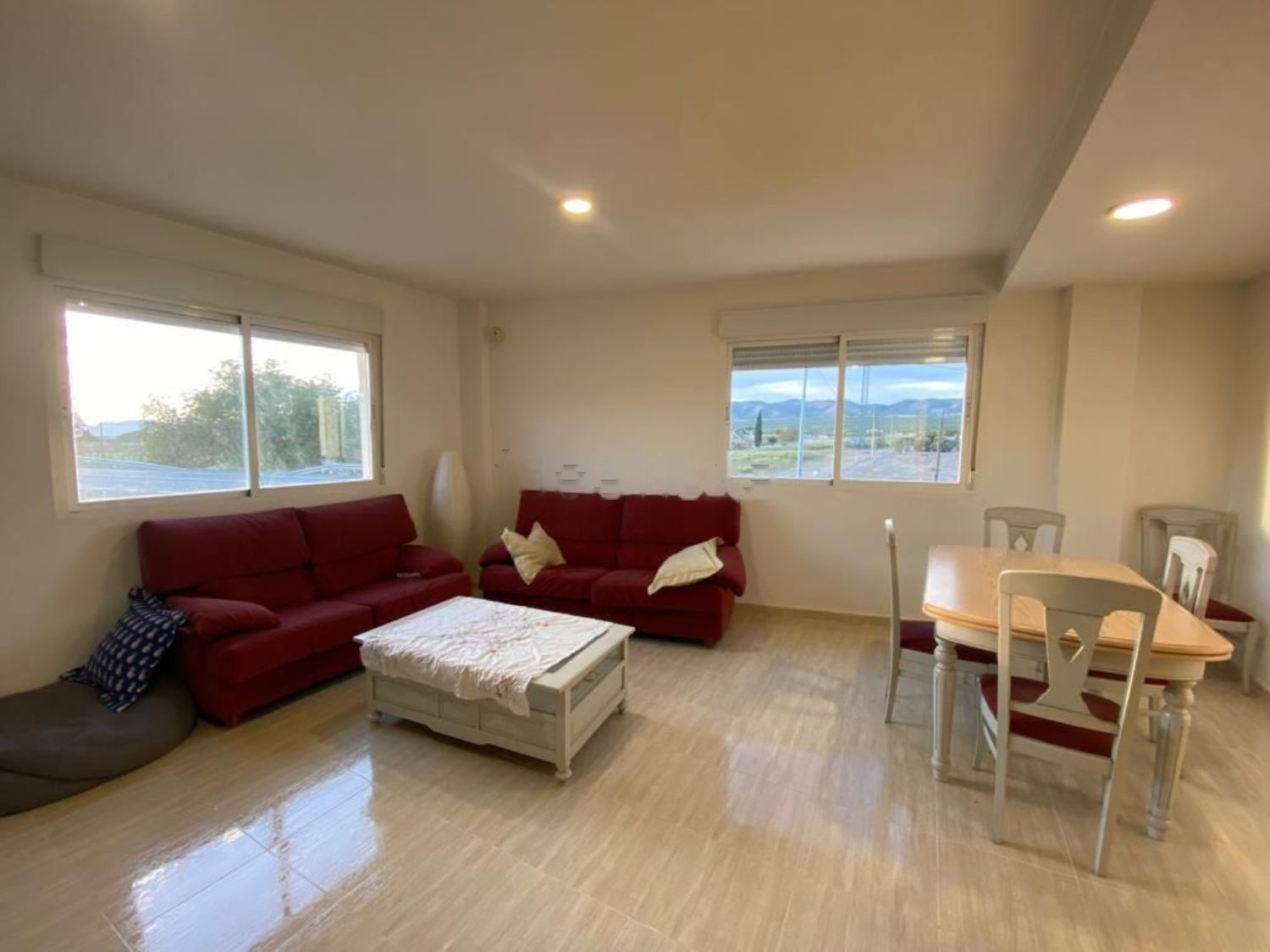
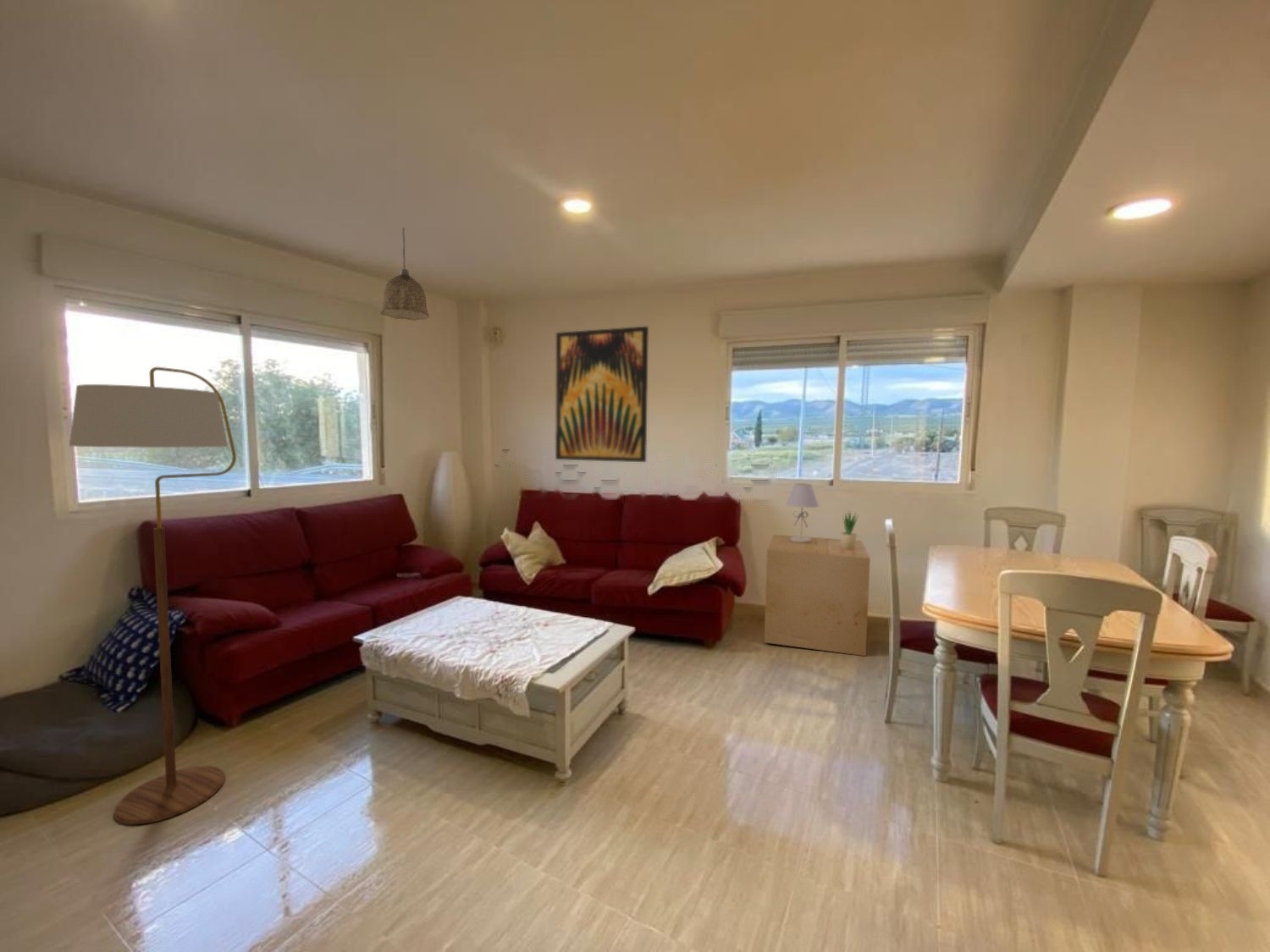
+ cardboard box [764,534,871,657]
+ potted plant [840,510,859,550]
+ pendant lamp [379,227,430,321]
+ floor lamp [69,366,237,825]
+ wall art [555,326,649,463]
+ table lamp [785,482,820,543]
